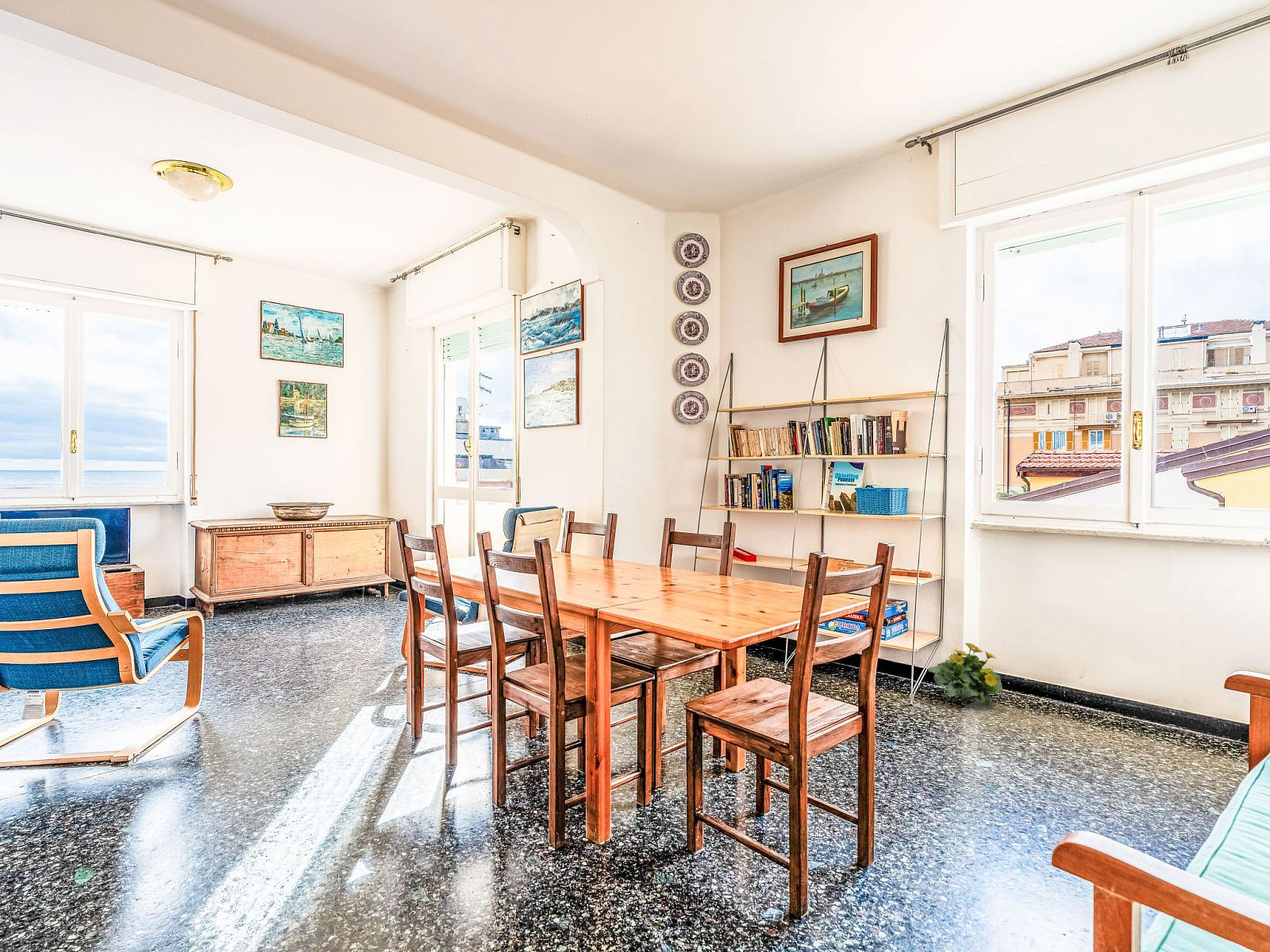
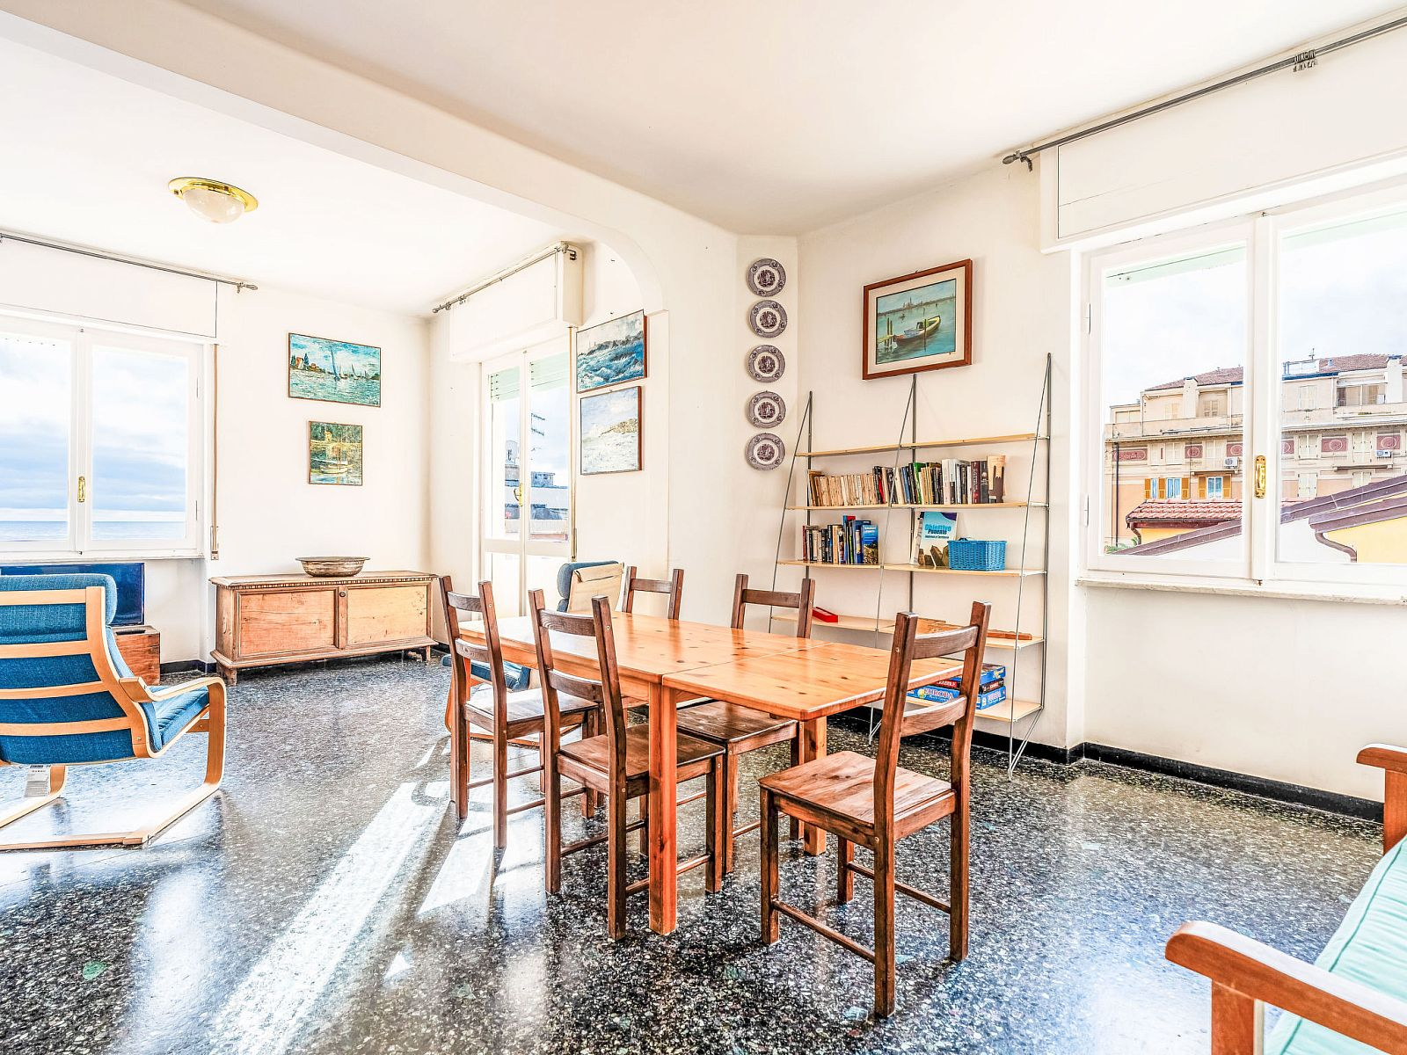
- flowering plant [927,643,1003,706]
